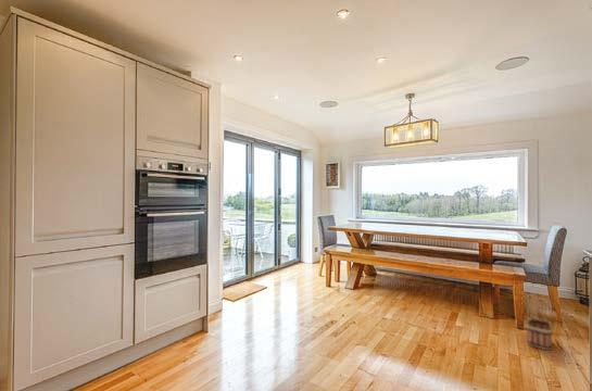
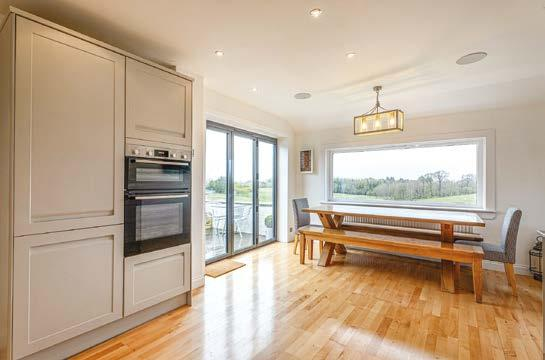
- basket [525,298,554,351]
